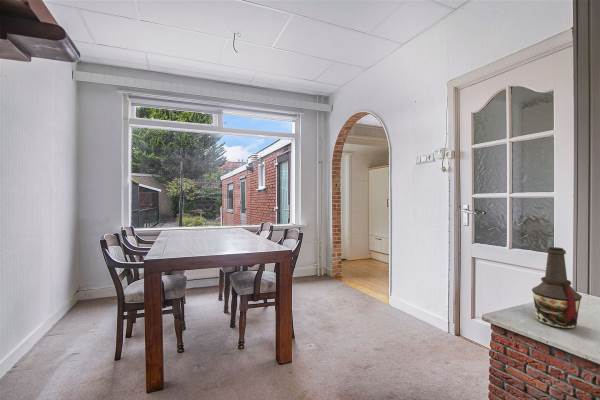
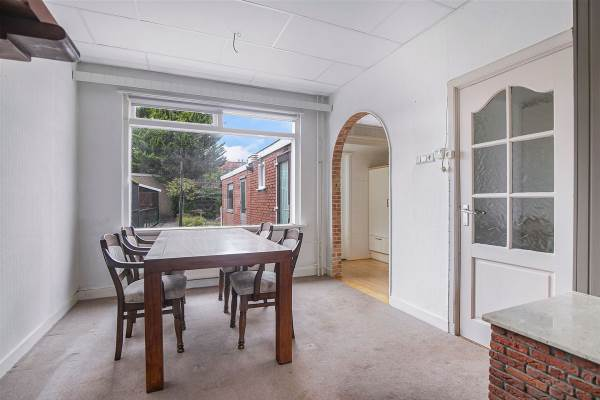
- bottle [531,246,583,330]
